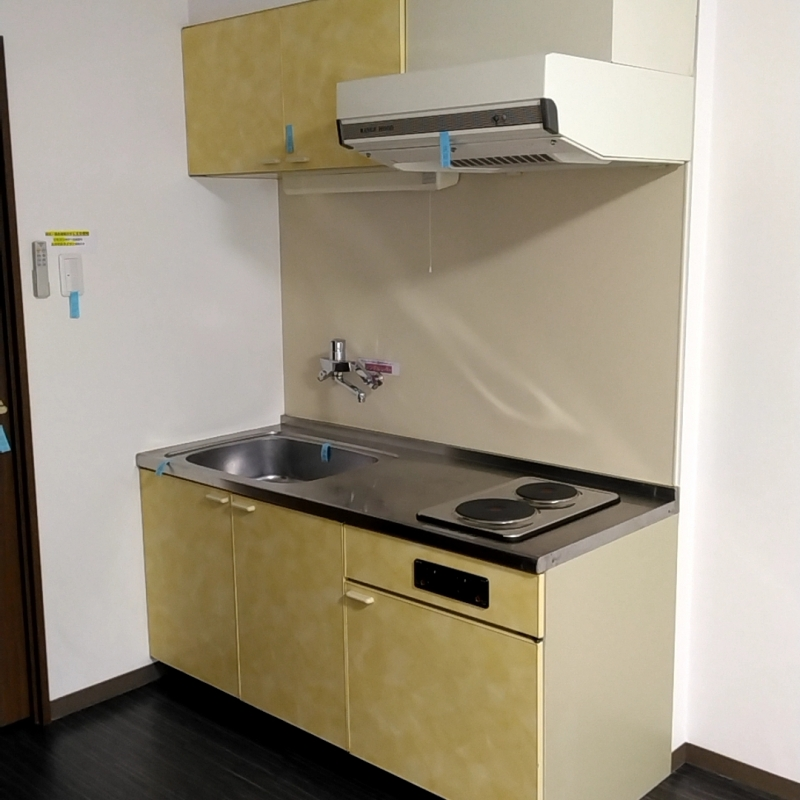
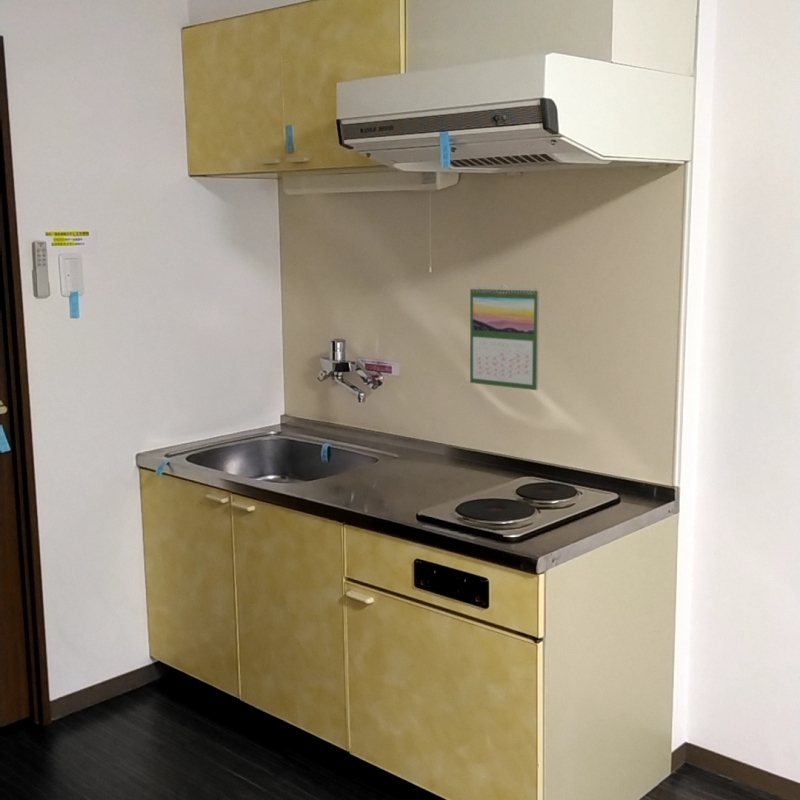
+ calendar [469,284,540,391]
